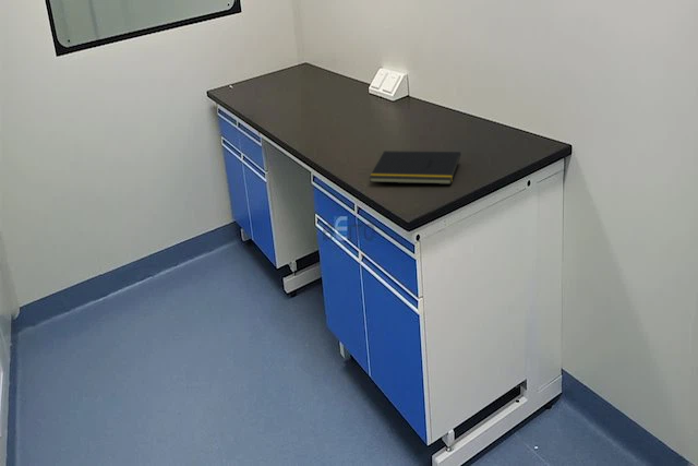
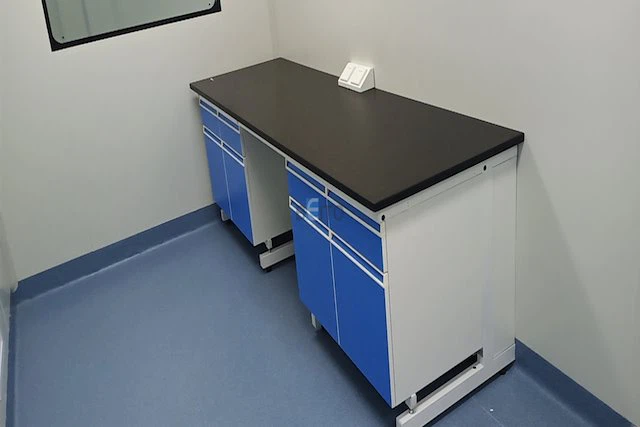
- notepad [369,150,461,186]
